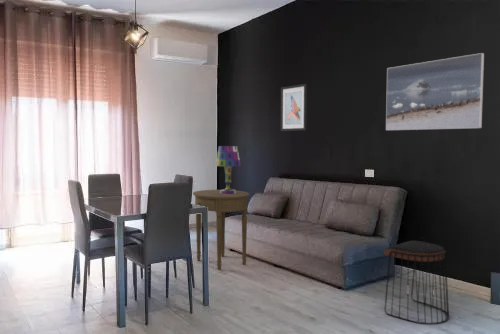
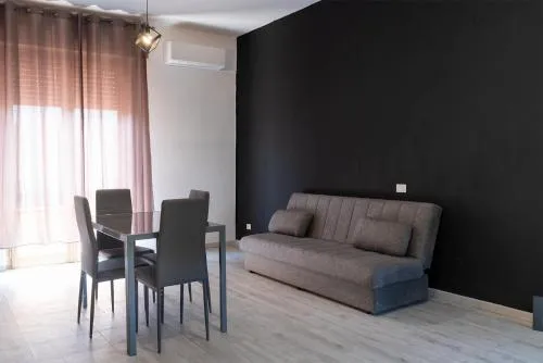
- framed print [385,52,485,131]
- table lamp [215,145,242,194]
- stool [383,240,450,325]
- wall art [280,83,308,132]
- side table [192,189,250,271]
